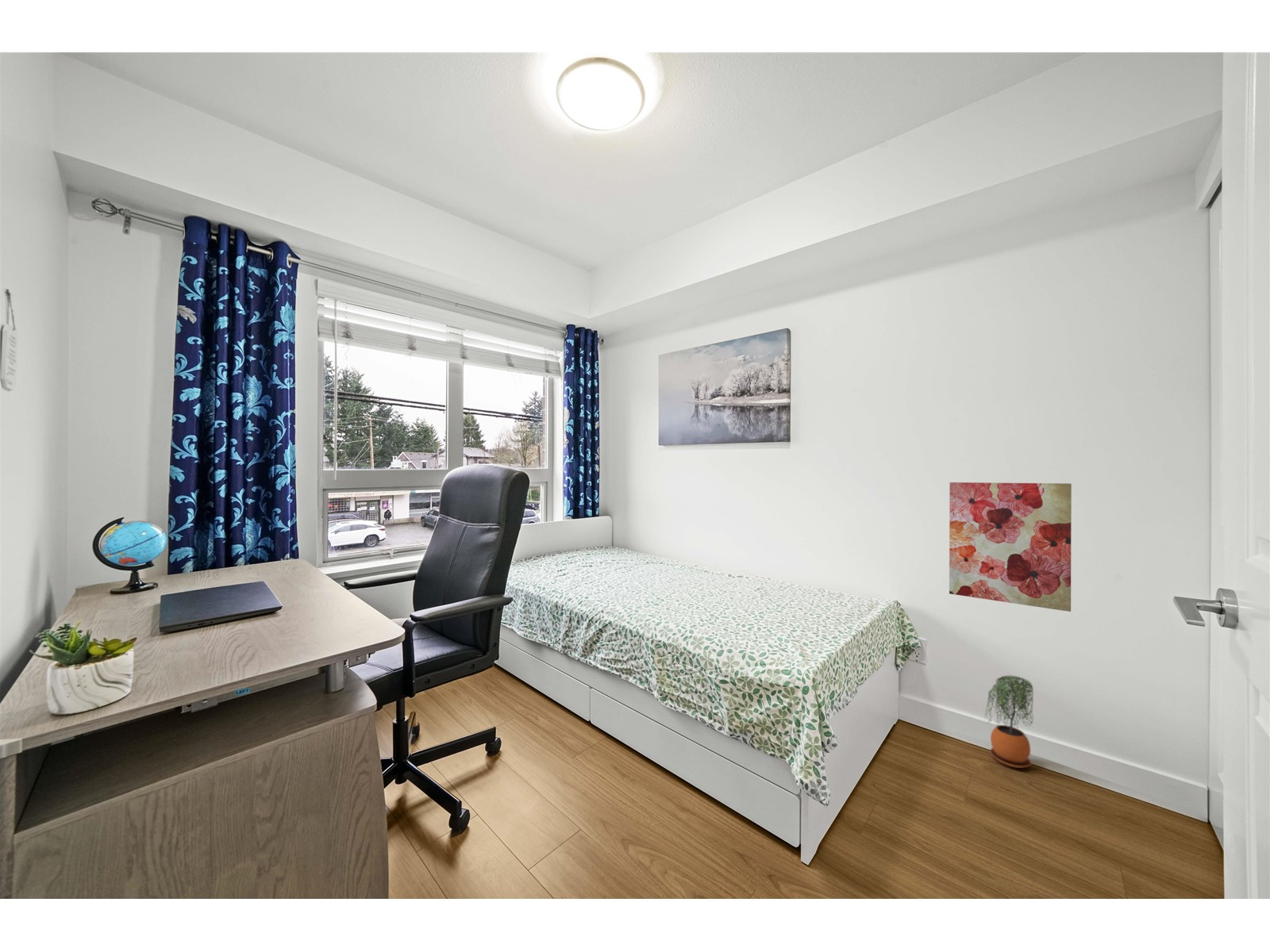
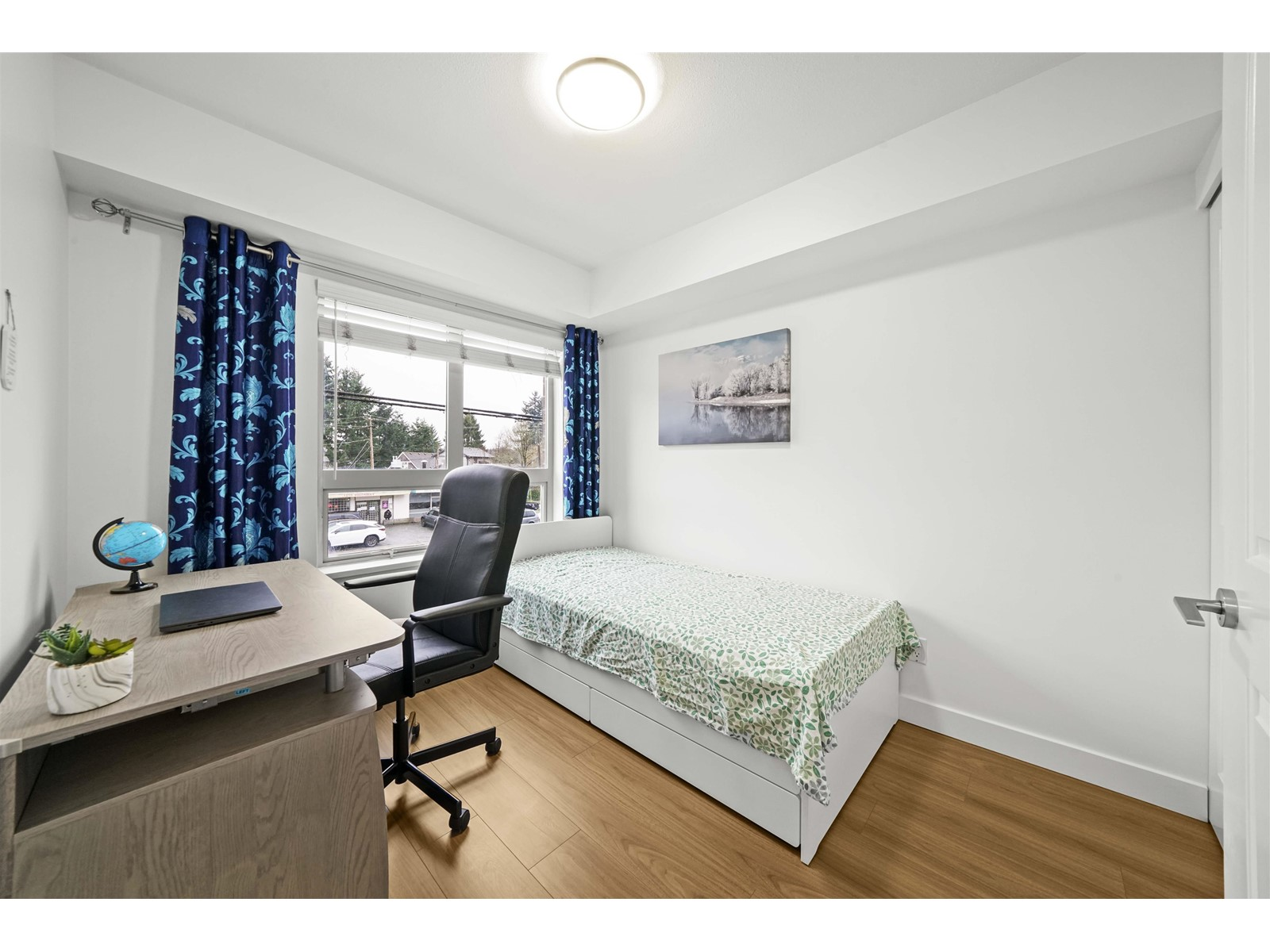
- potted plant [983,674,1034,769]
- wall art [949,482,1072,612]
